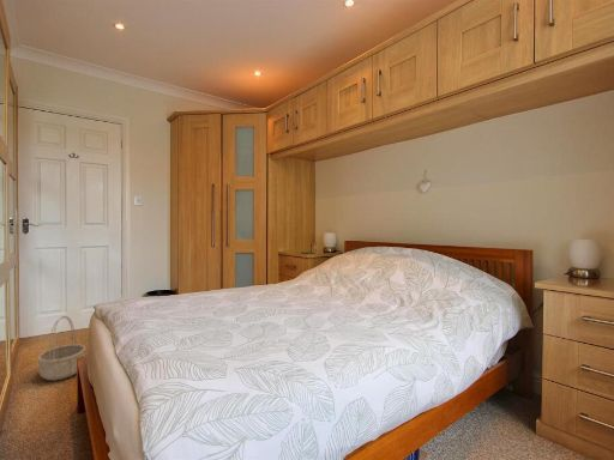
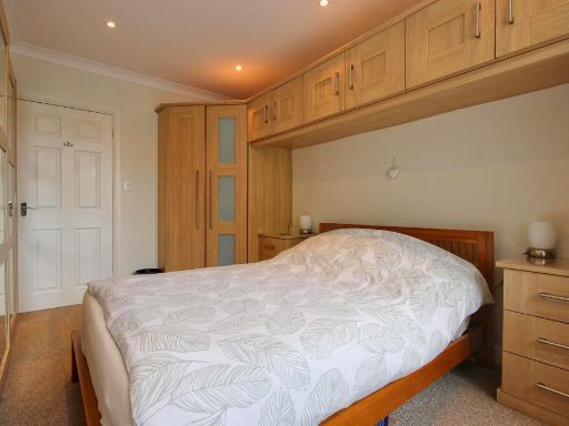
- basket [36,315,88,382]
